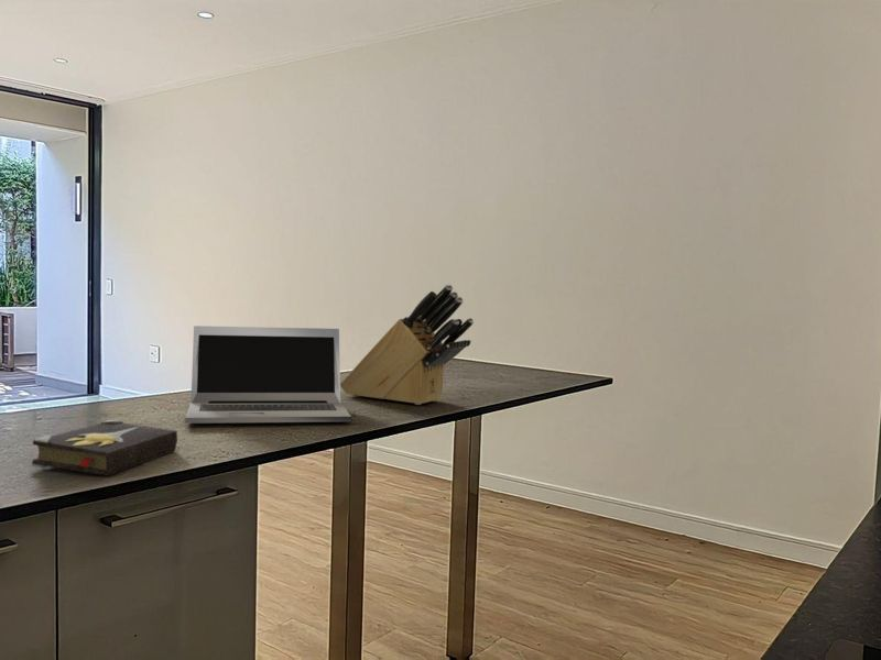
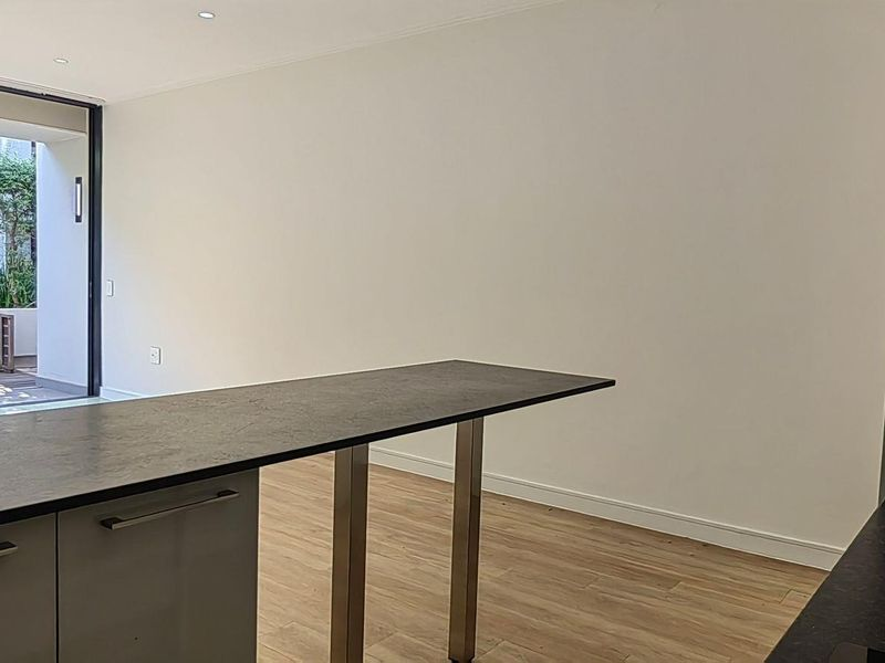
- hardback book [31,419,178,477]
- knife block [340,284,475,406]
- laptop [184,324,352,425]
